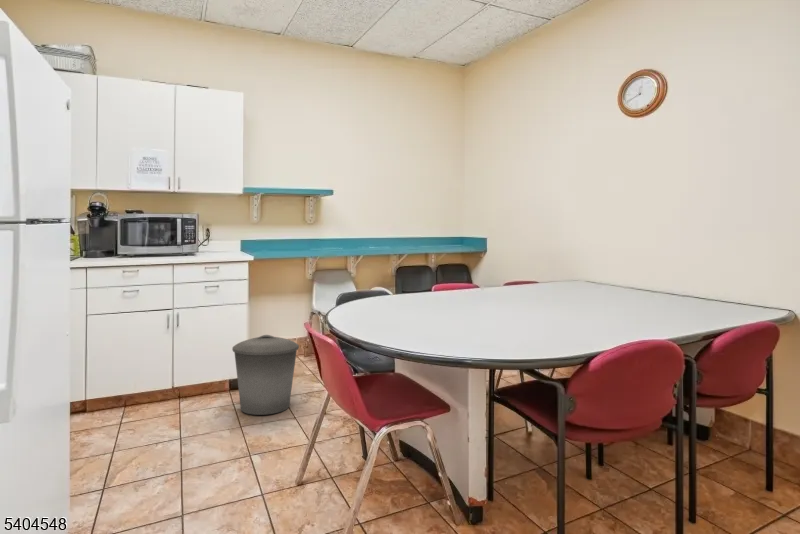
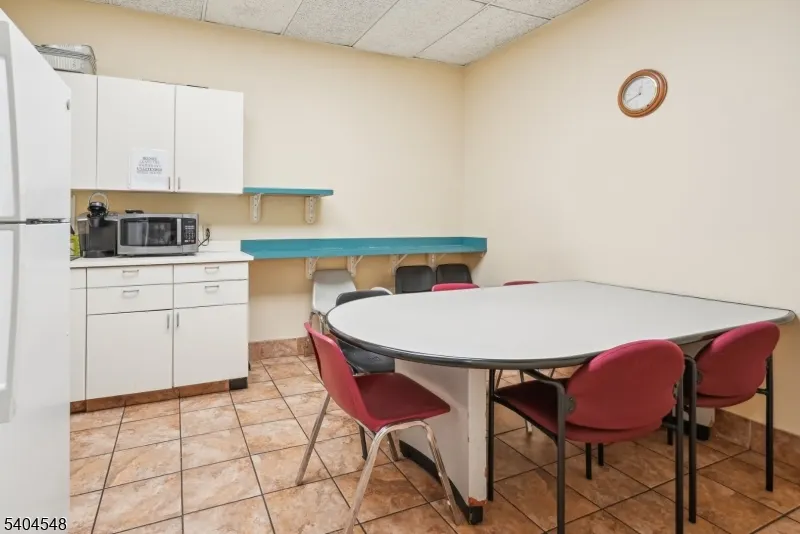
- trash can [231,334,300,416]
